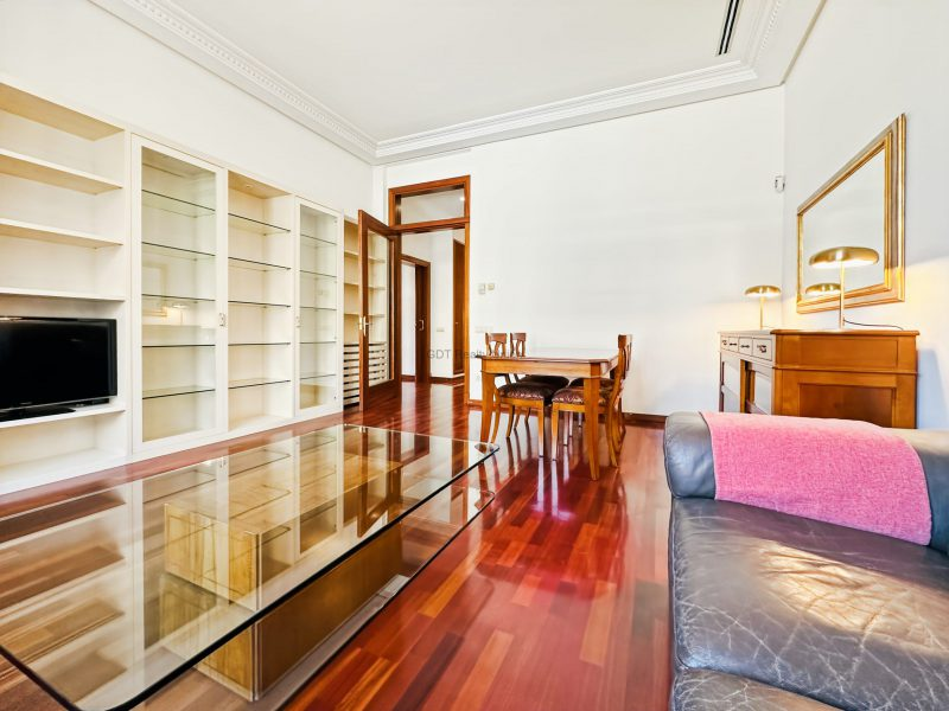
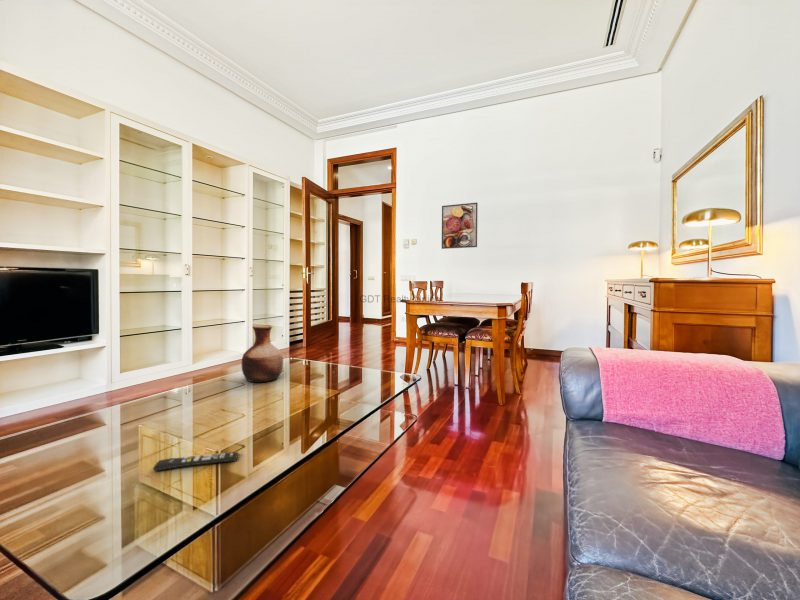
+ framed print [441,202,479,250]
+ remote control [152,451,239,472]
+ vase [241,324,284,383]
